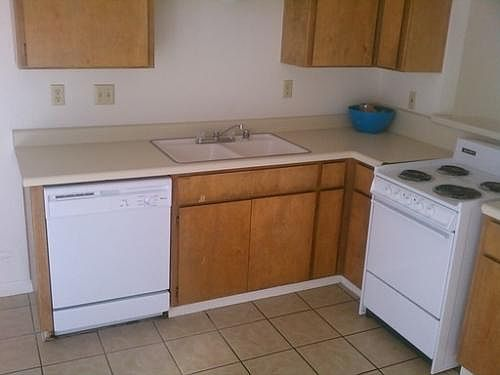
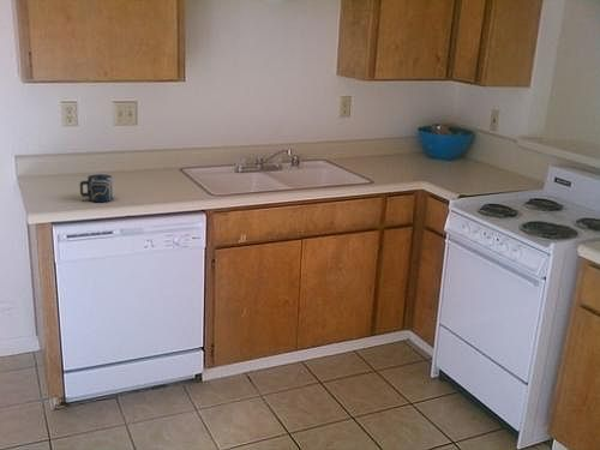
+ cup [79,173,114,203]
